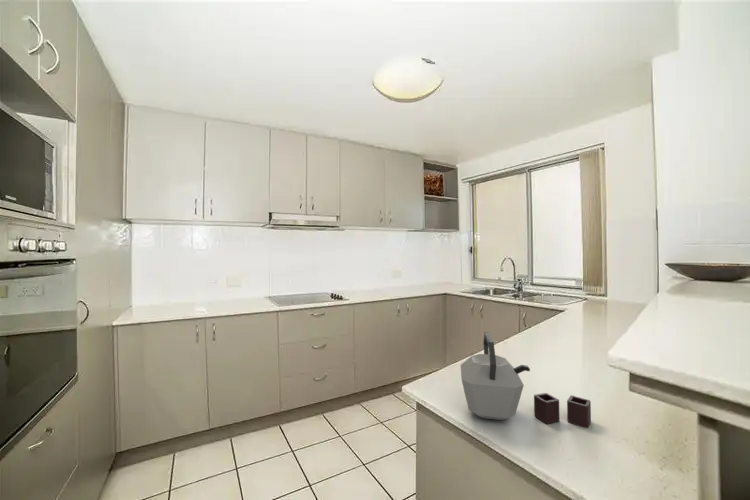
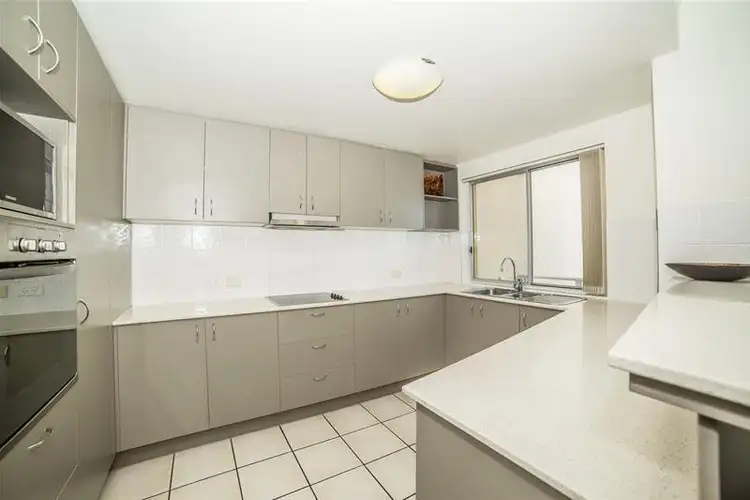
- kettle [460,331,592,429]
